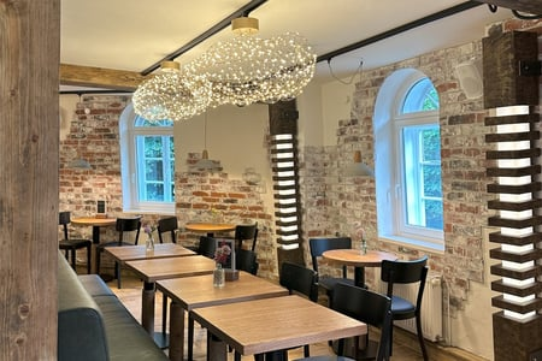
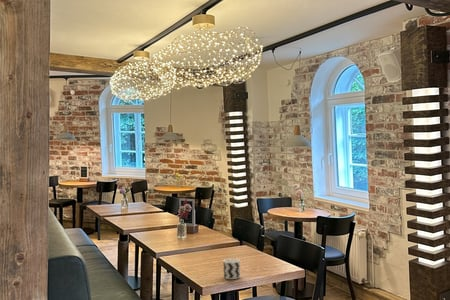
+ cup [222,257,241,280]
